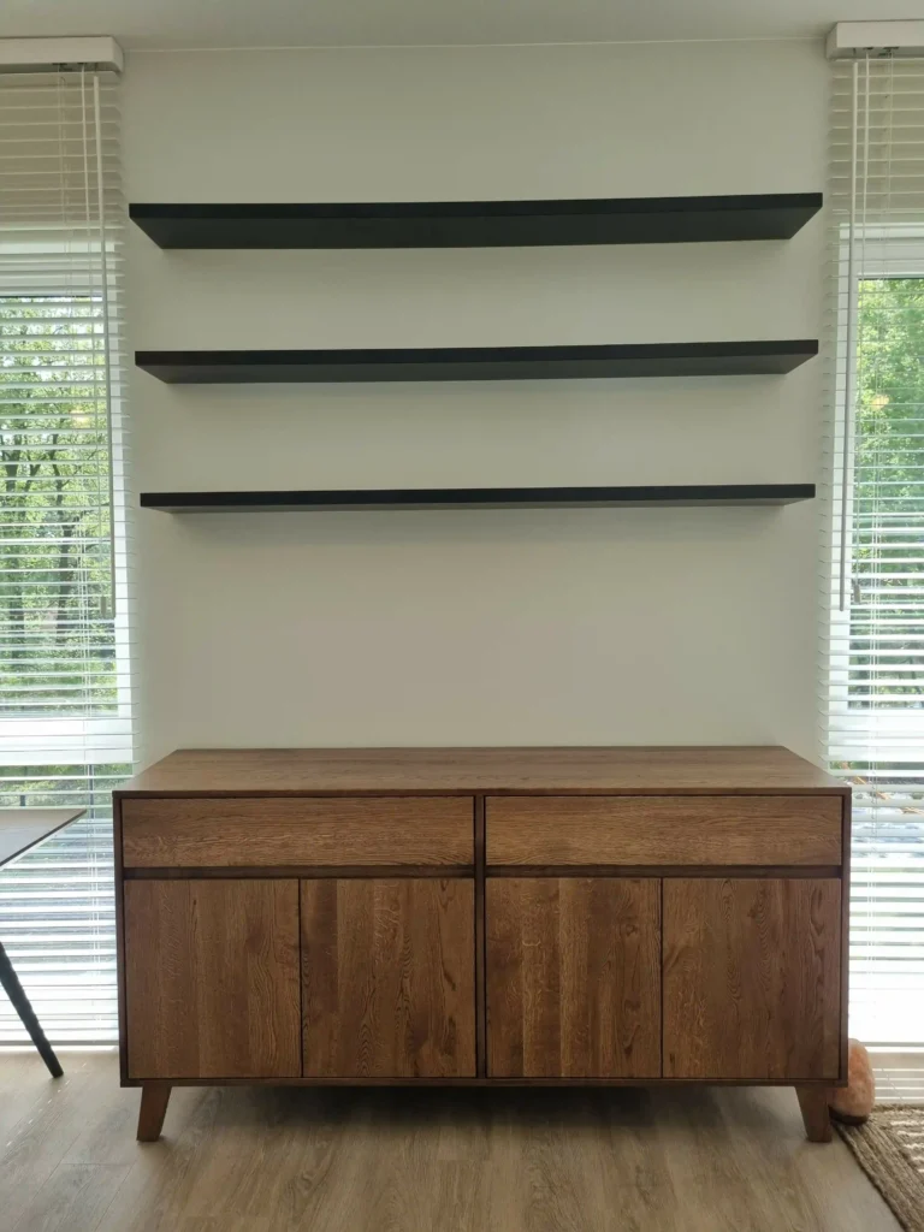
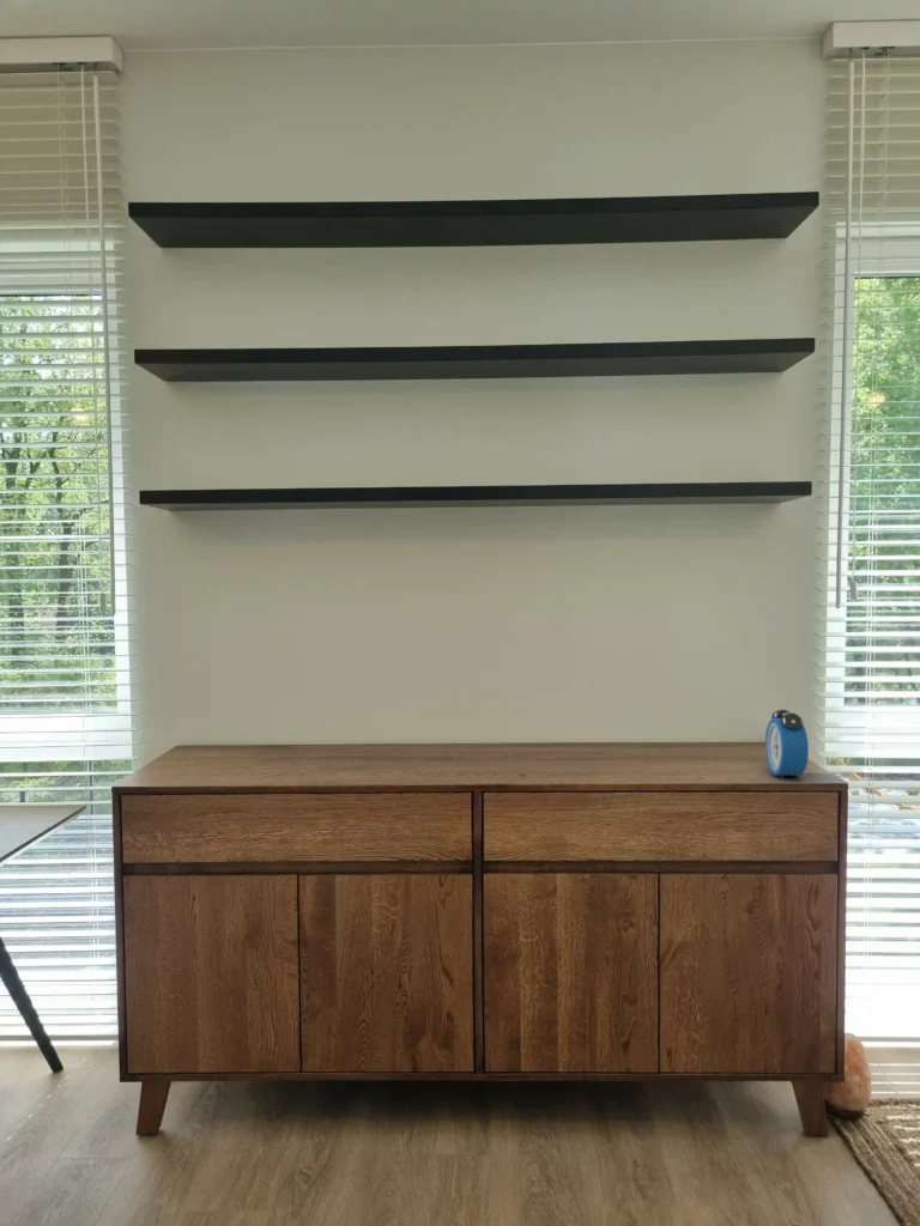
+ alarm clock [764,708,810,779]
